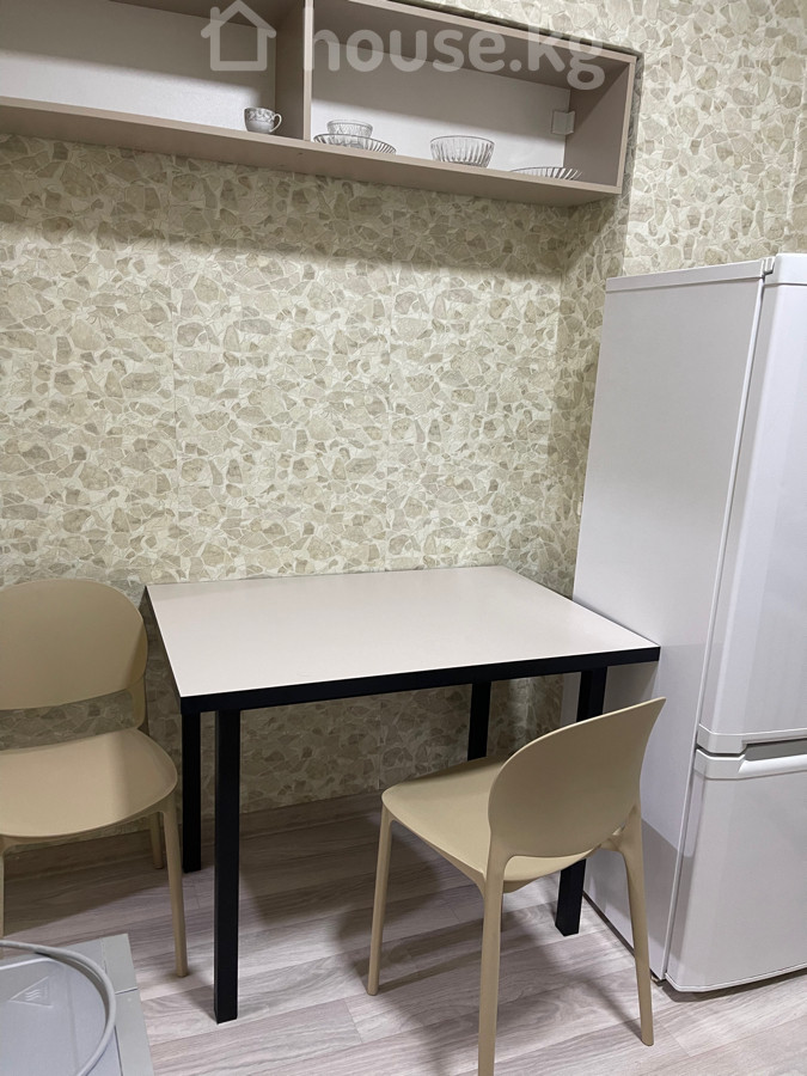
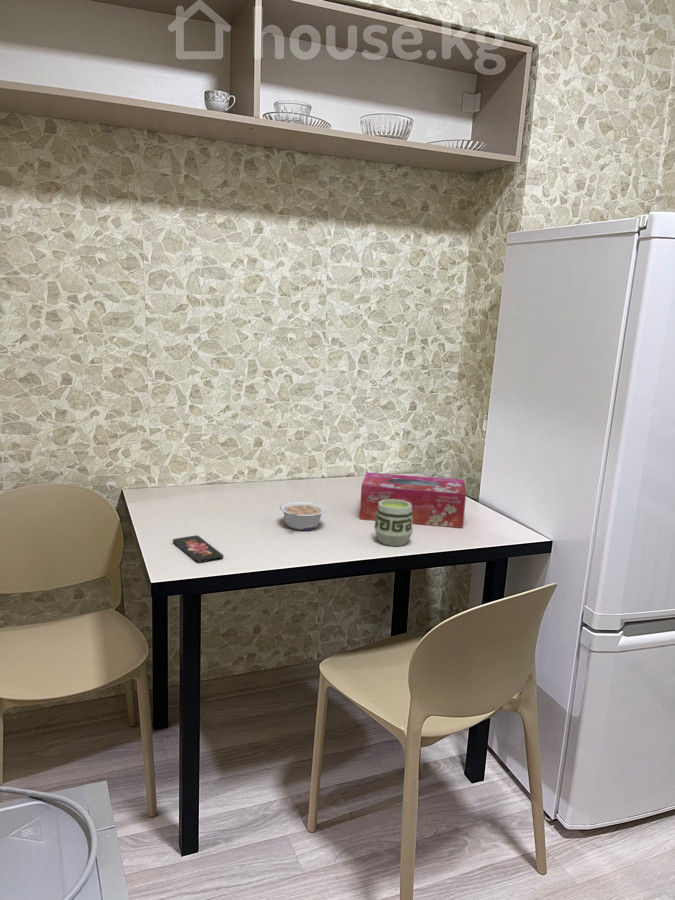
+ legume [279,500,326,531]
+ tissue box [359,471,467,529]
+ smartphone [172,534,224,563]
+ cup [373,499,414,547]
